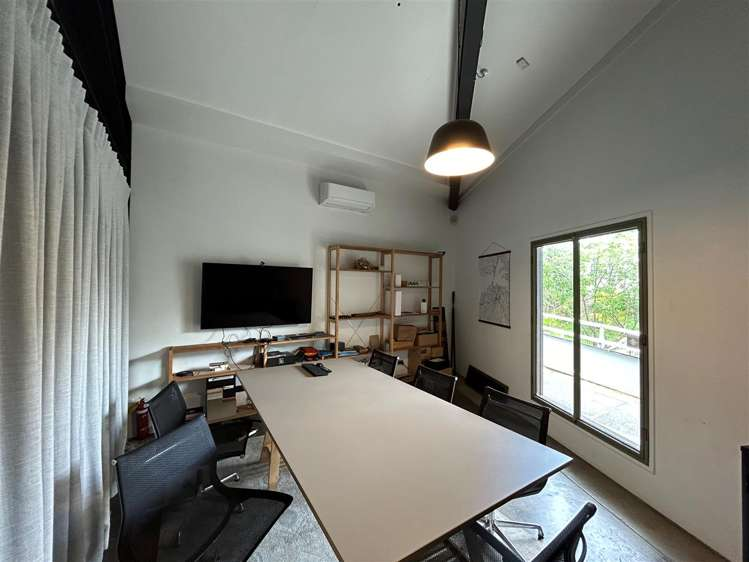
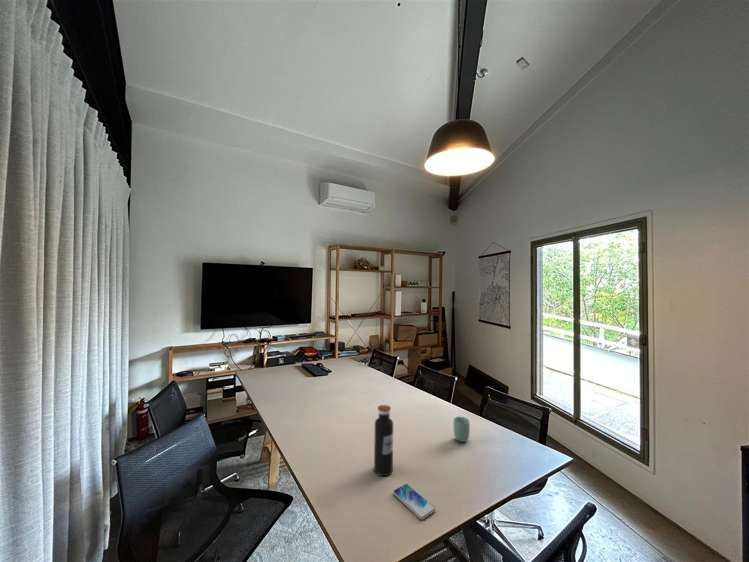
+ water bottle [373,404,394,477]
+ cup [452,416,471,443]
+ smartphone [392,483,436,521]
